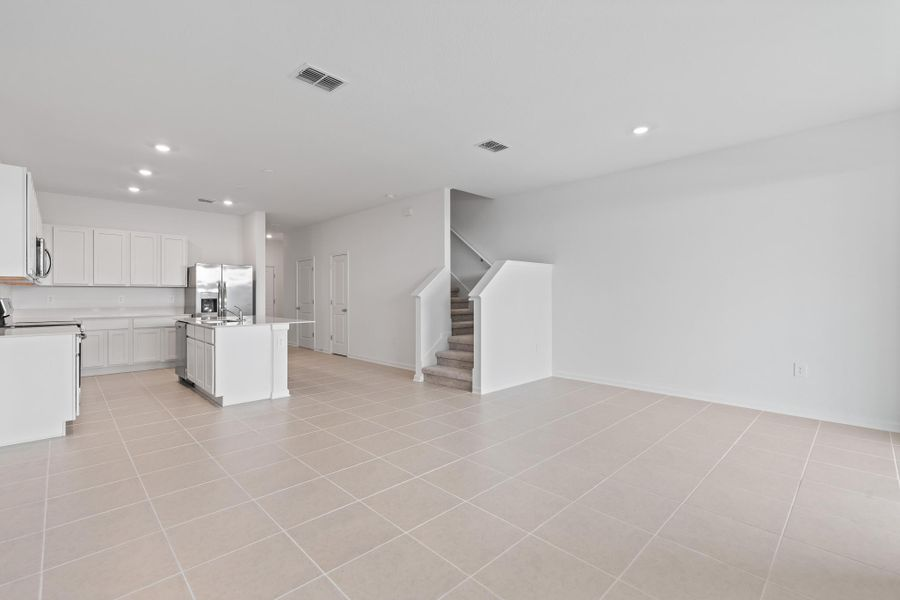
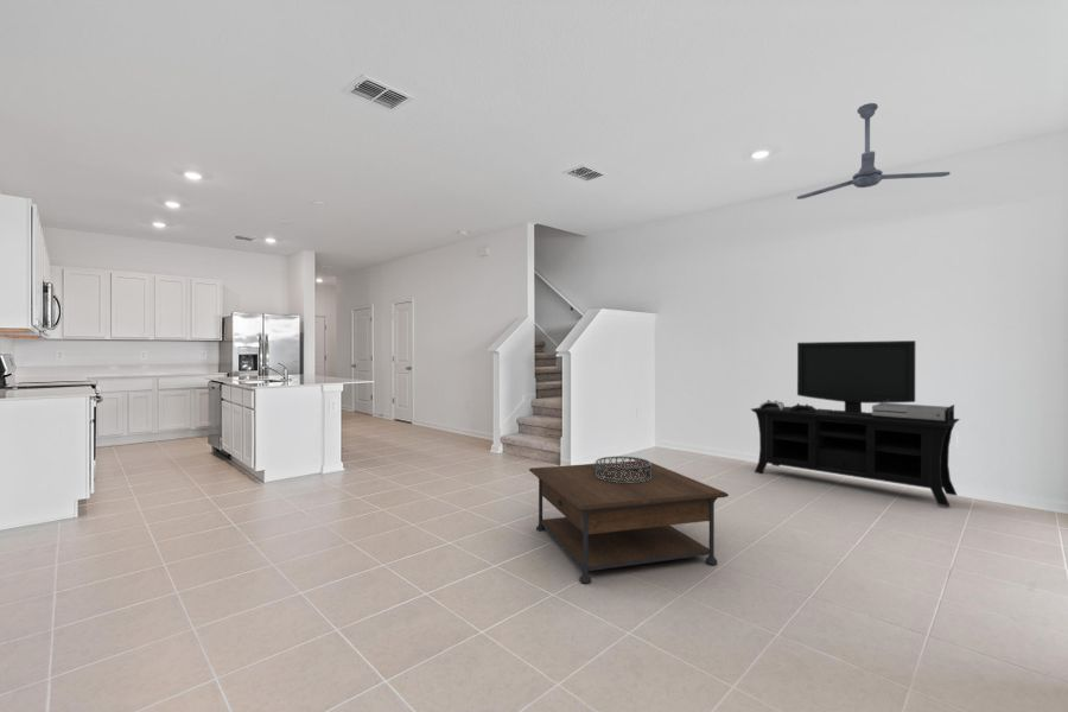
+ coffee table [528,460,730,584]
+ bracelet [595,456,651,483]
+ ceiling fan [795,102,952,201]
+ media console [750,339,961,508]
